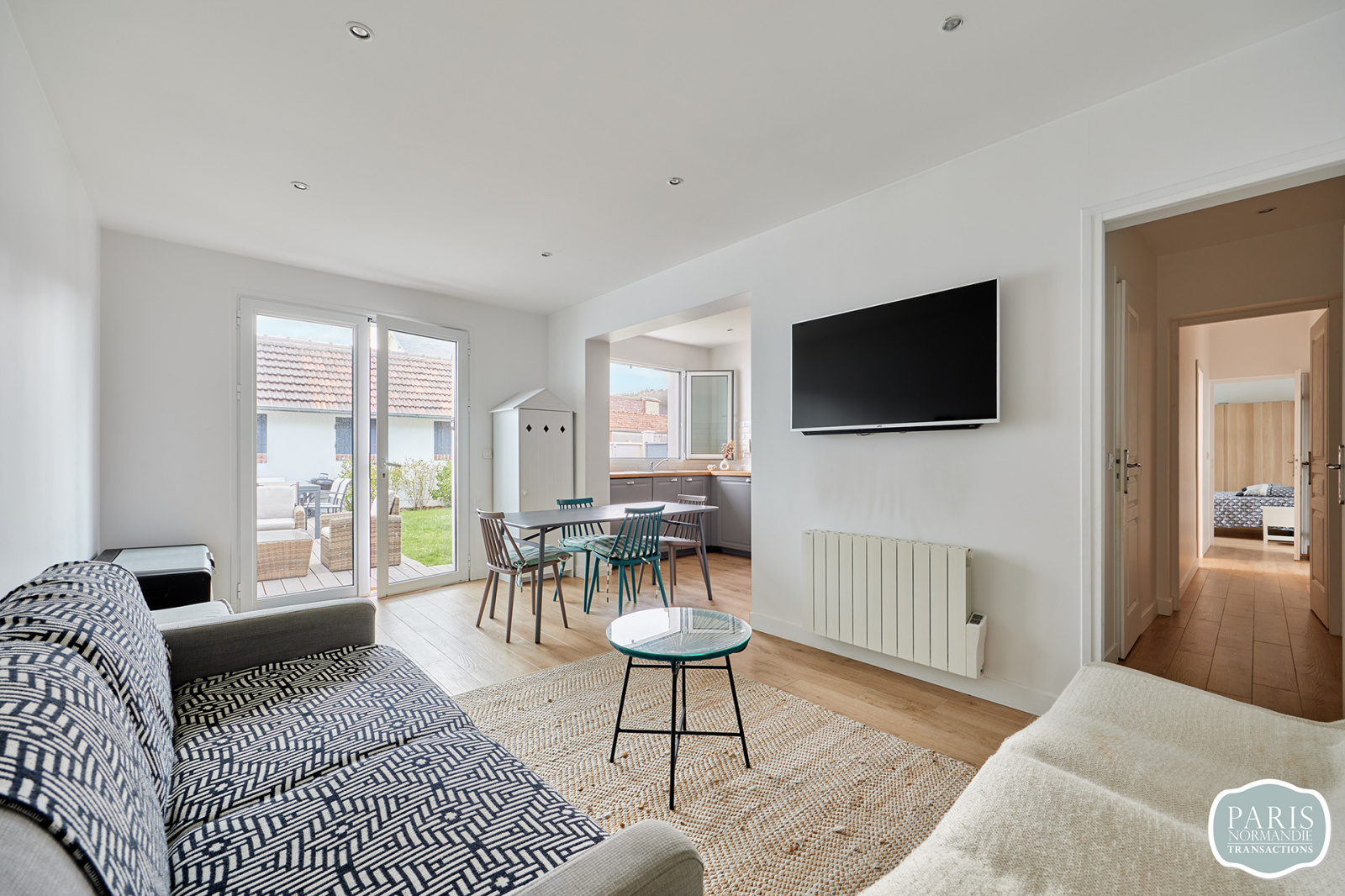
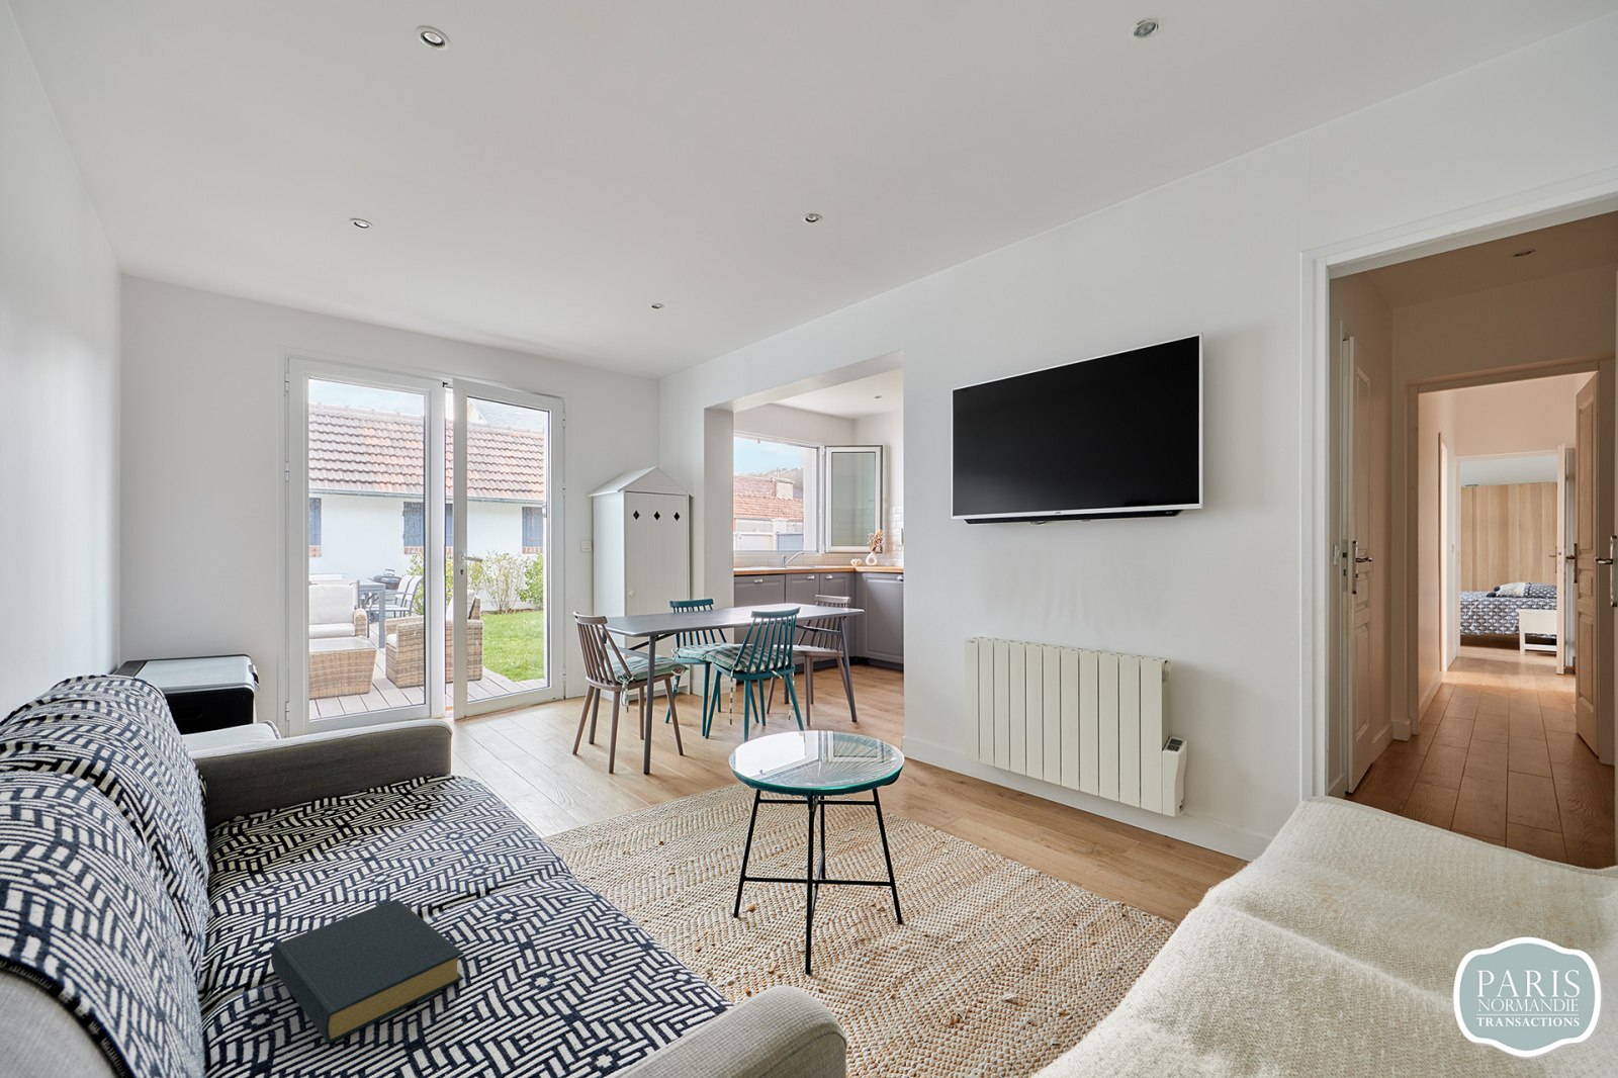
+ hardback book [269,898,466,1044]
